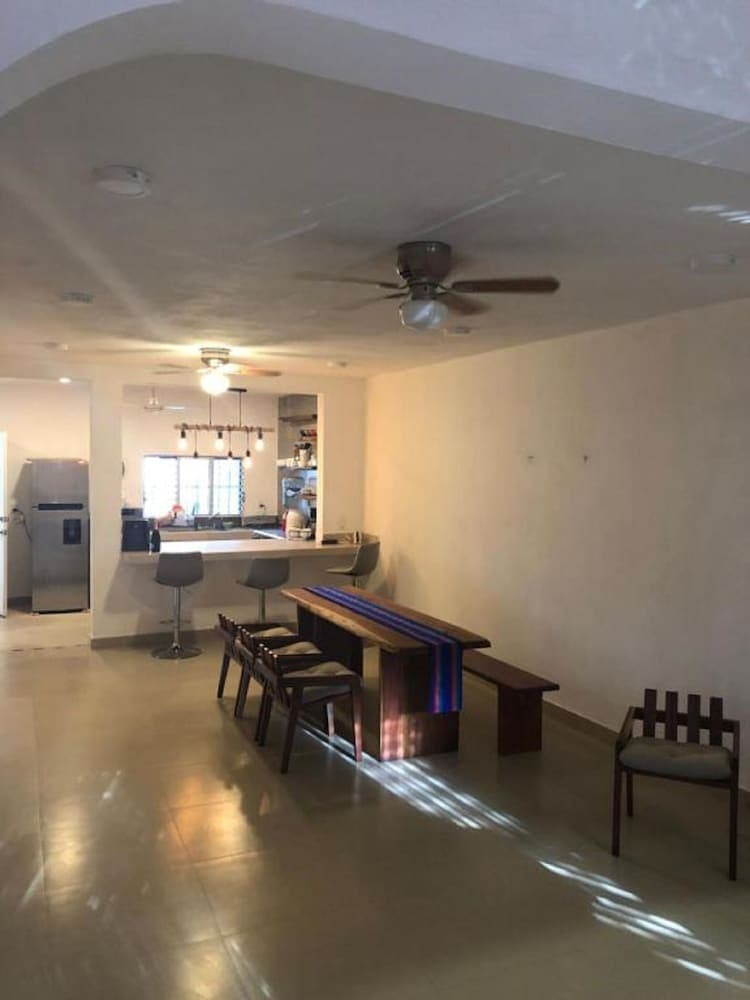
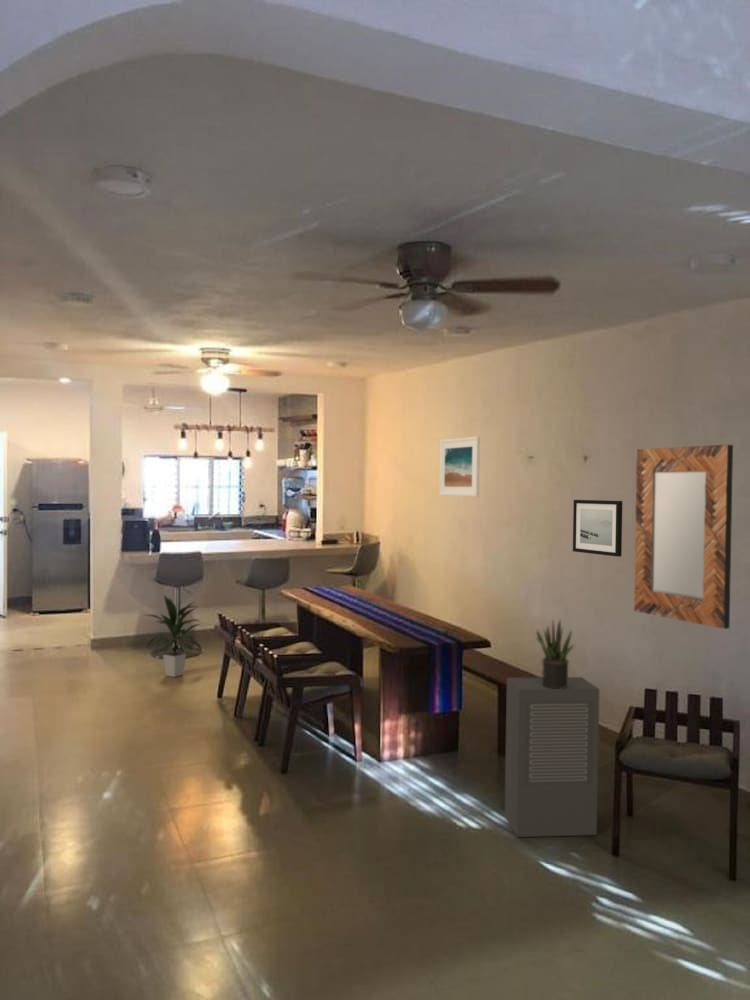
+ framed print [438,435,481,497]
+ home mirror [633,444,734,630]
+ air purifier [504,676,600,838]
+ potted plant [533,618,576,689]
+ wall art [572,499,623,558]
+ indoor plant [144,594,204,678]
